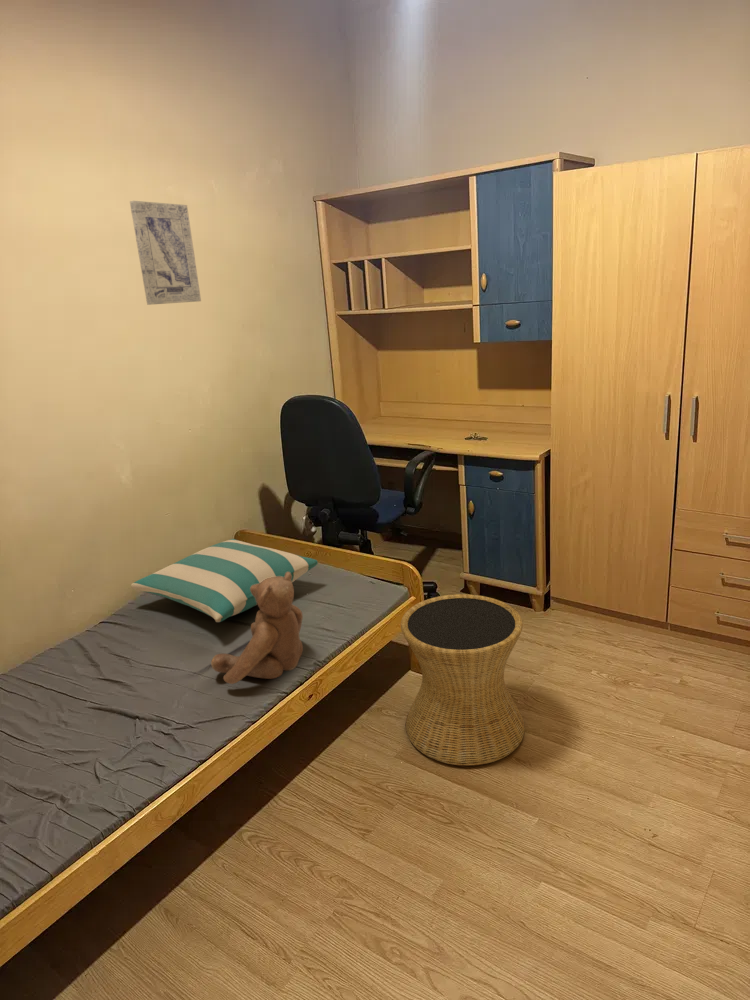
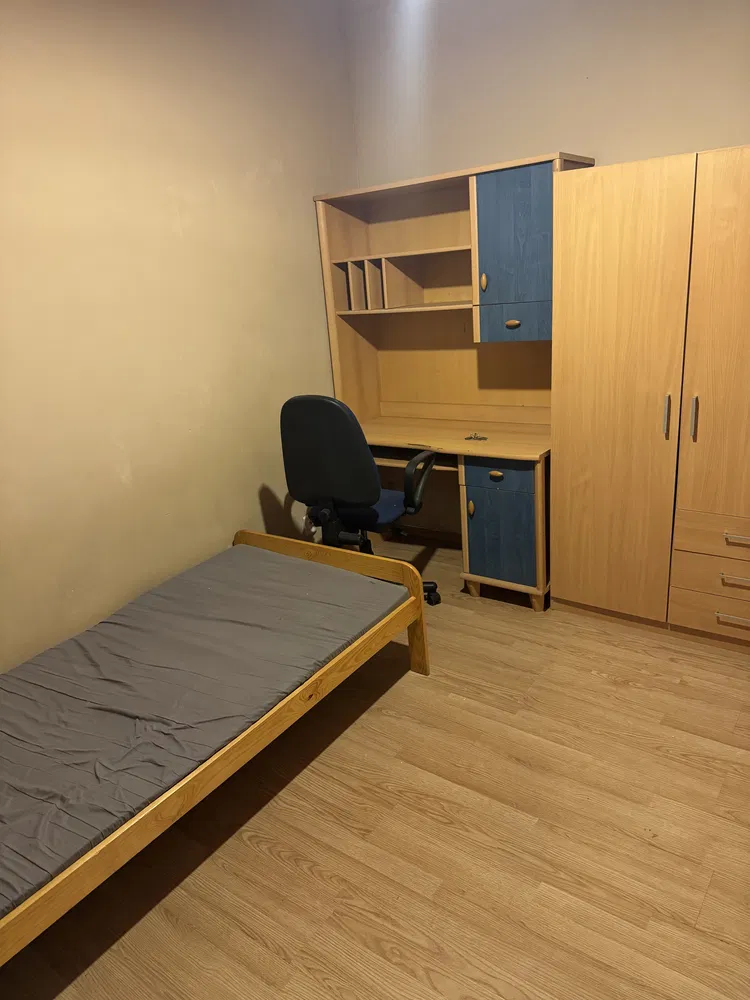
- pillow [130,538,319,623]
- side table [400,593,526,767]
- teddy bear [210,572,304,685]
- wall art [129,200,202,306]
